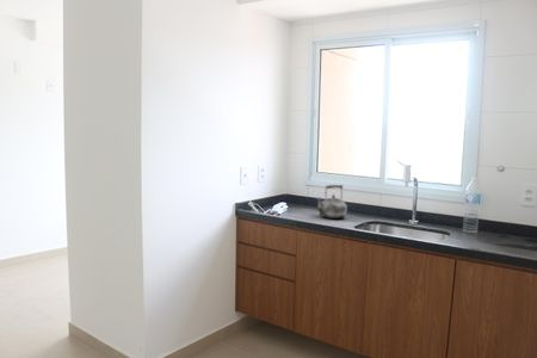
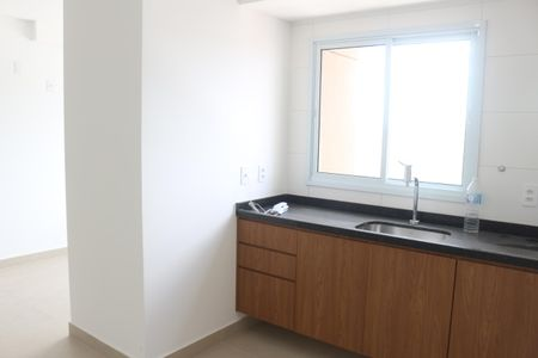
- kettle [316,184,348,220]
